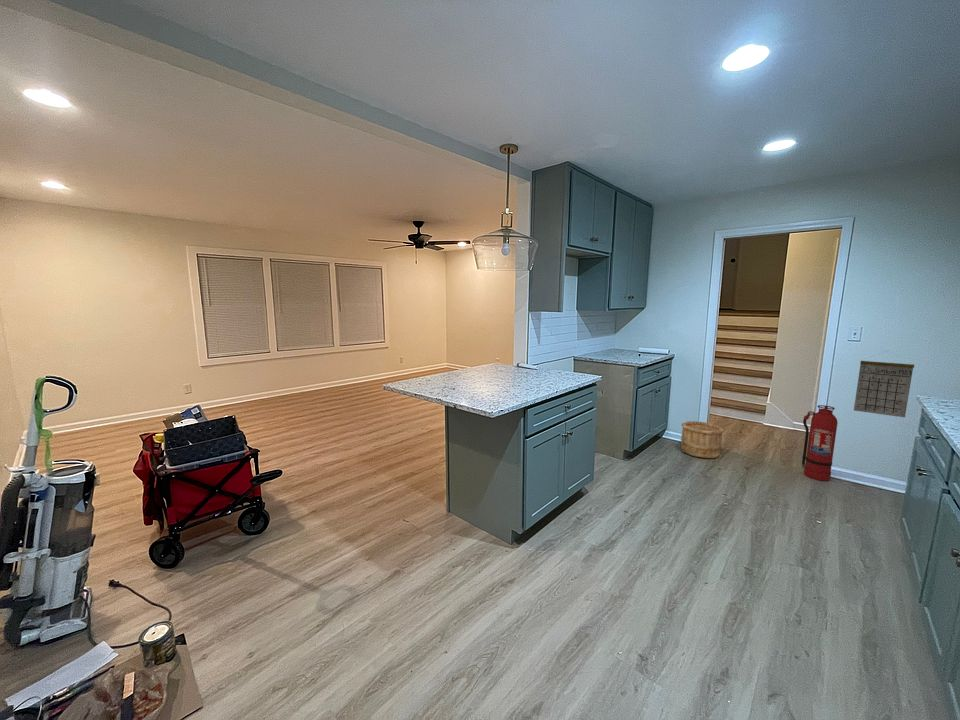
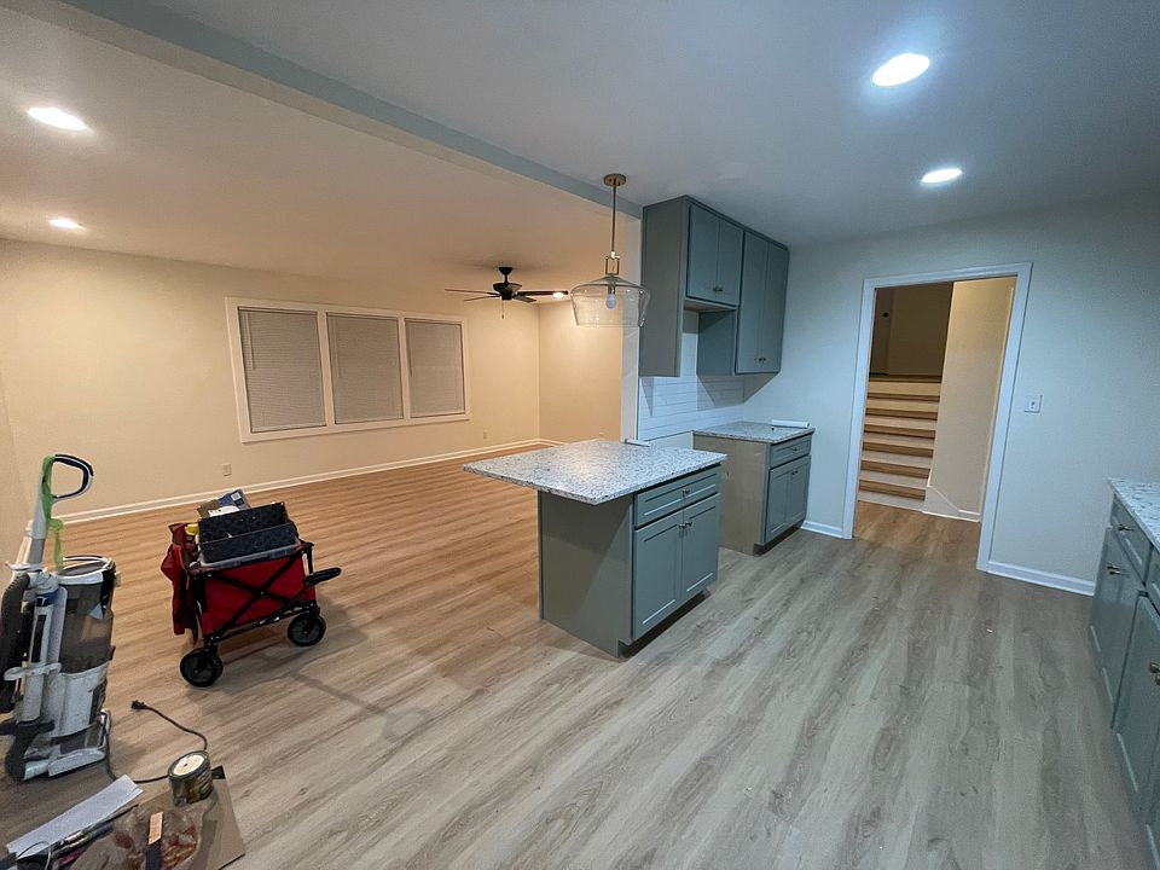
- fire extinguisher [800,404,839,482]
- calendar [853,350,915,419]
- wooden bucket [680,420,725,459]
